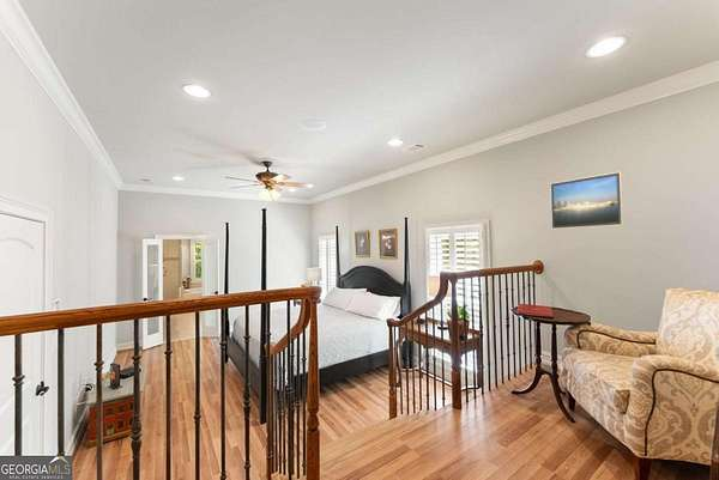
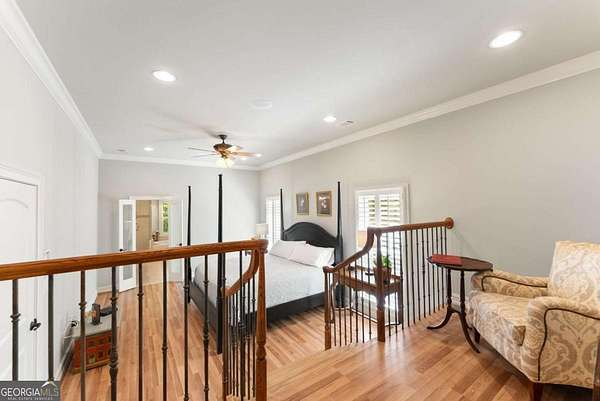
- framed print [549,170,624,230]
